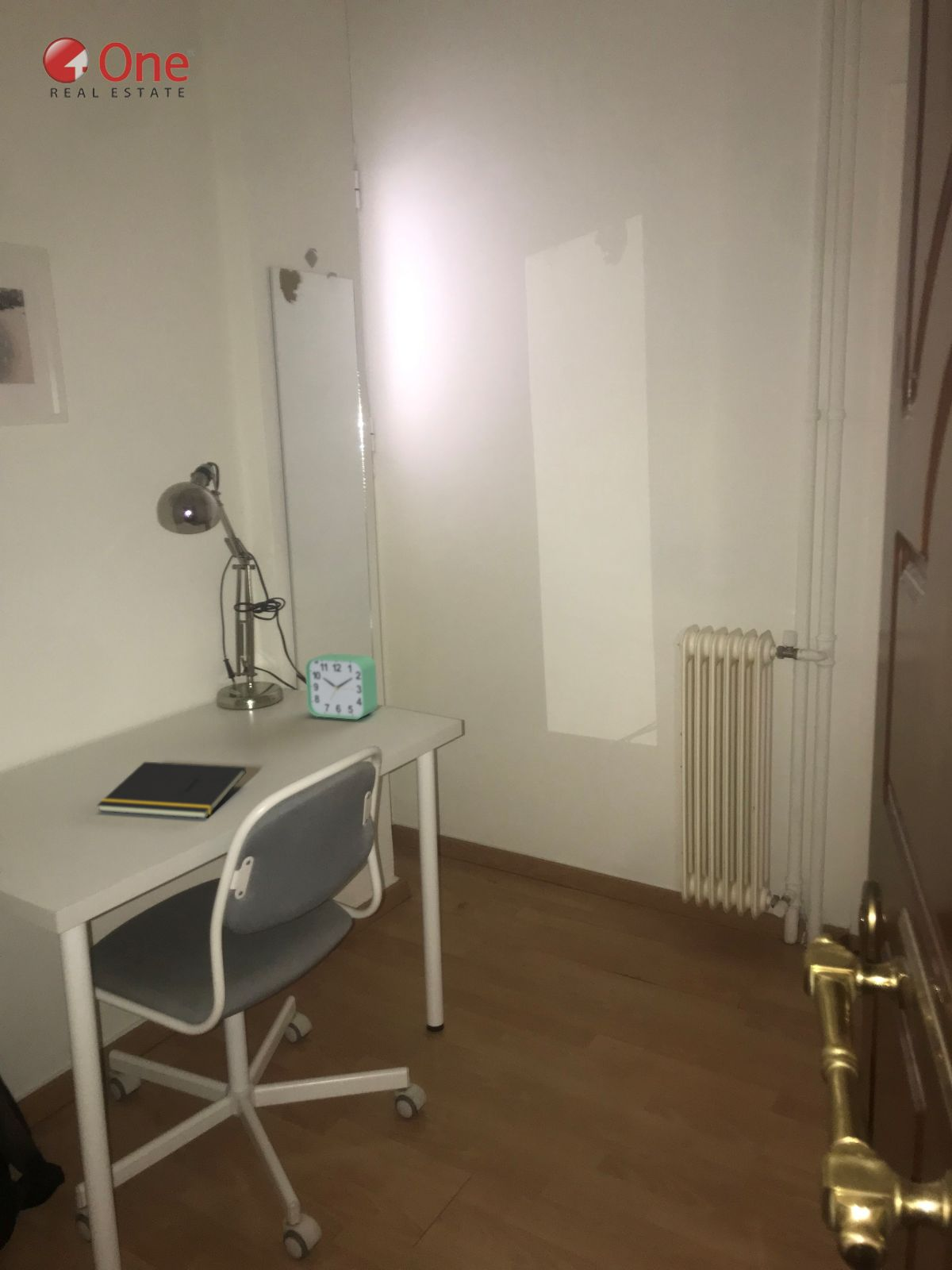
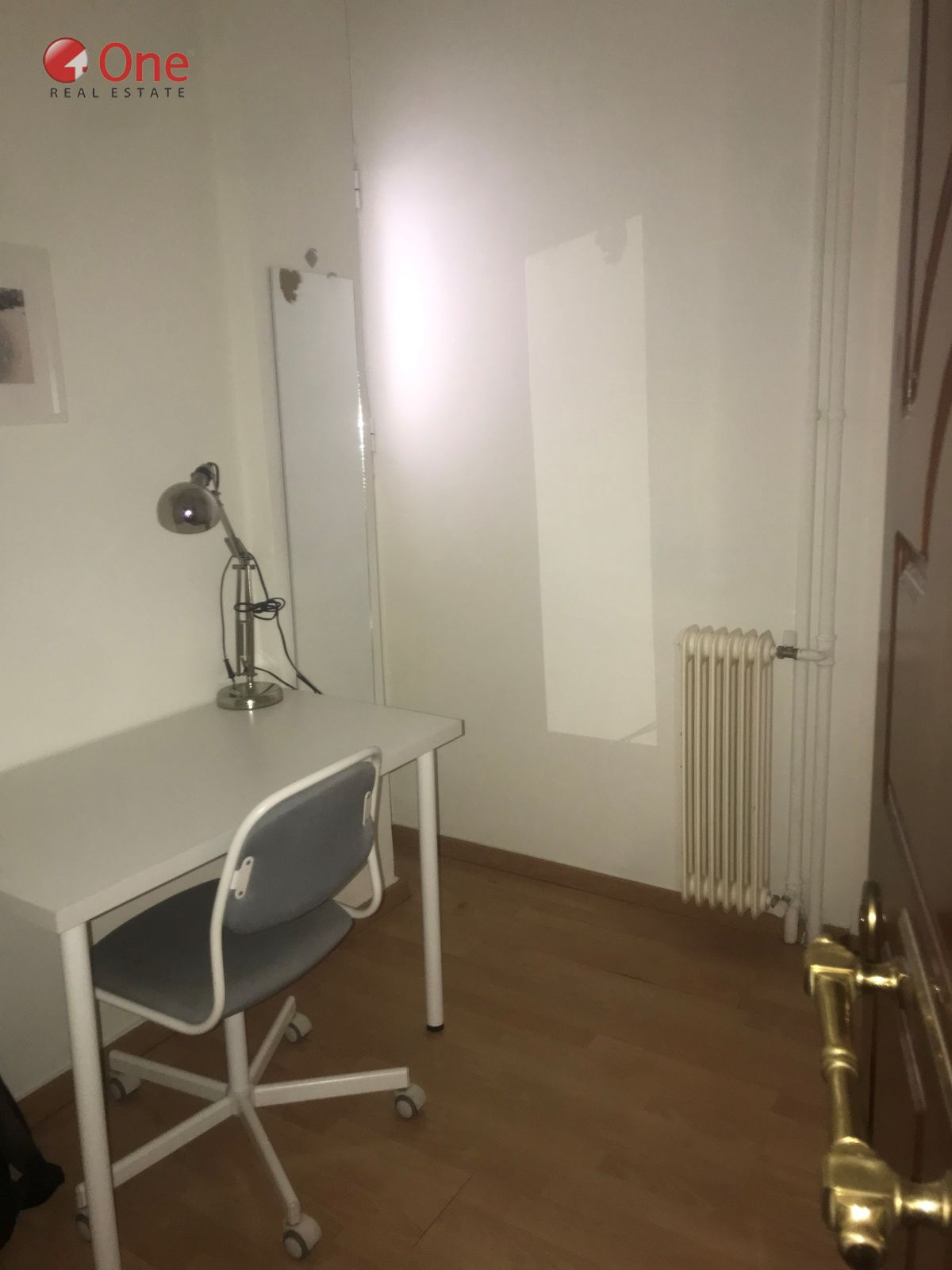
- notepad [96,761,247,819]
- alarm clock [305,653,378,720]
